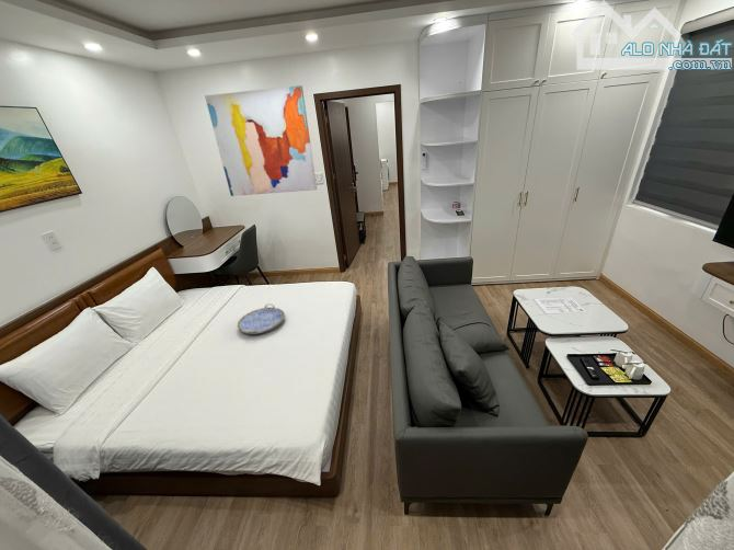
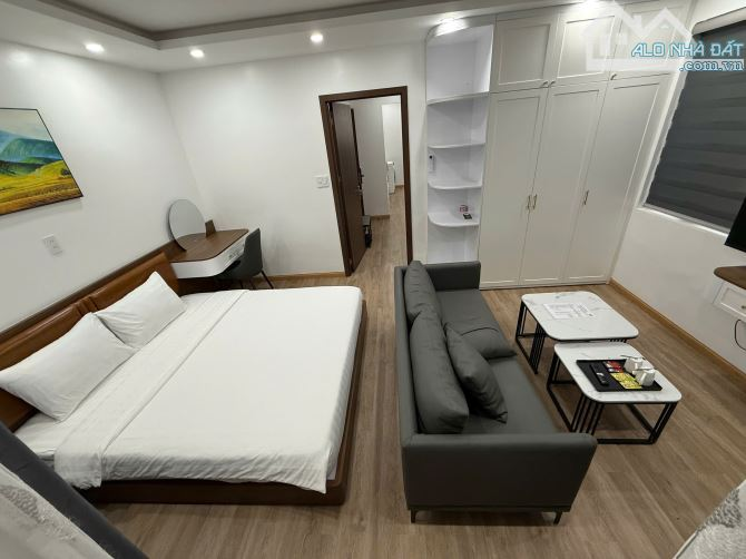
- wall art [204,84,318,197]
- serving tray [237,302,286,335]
